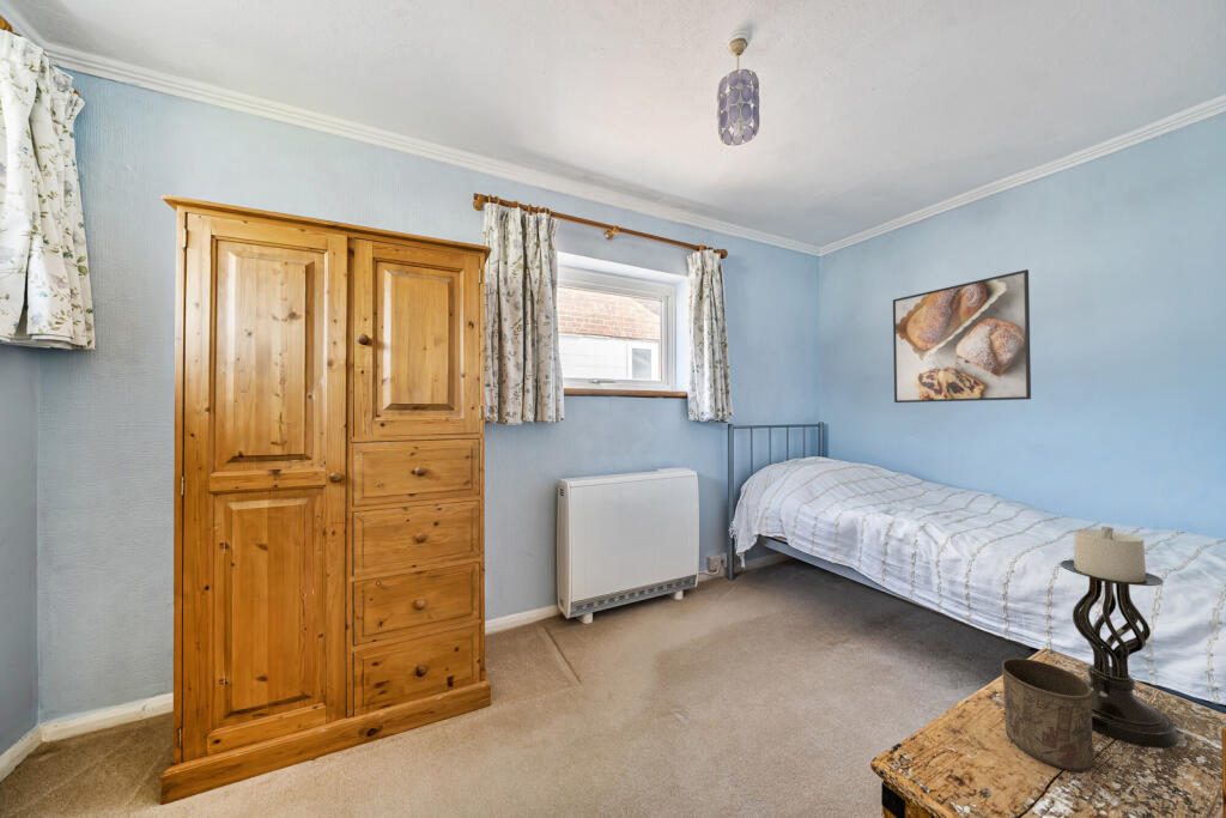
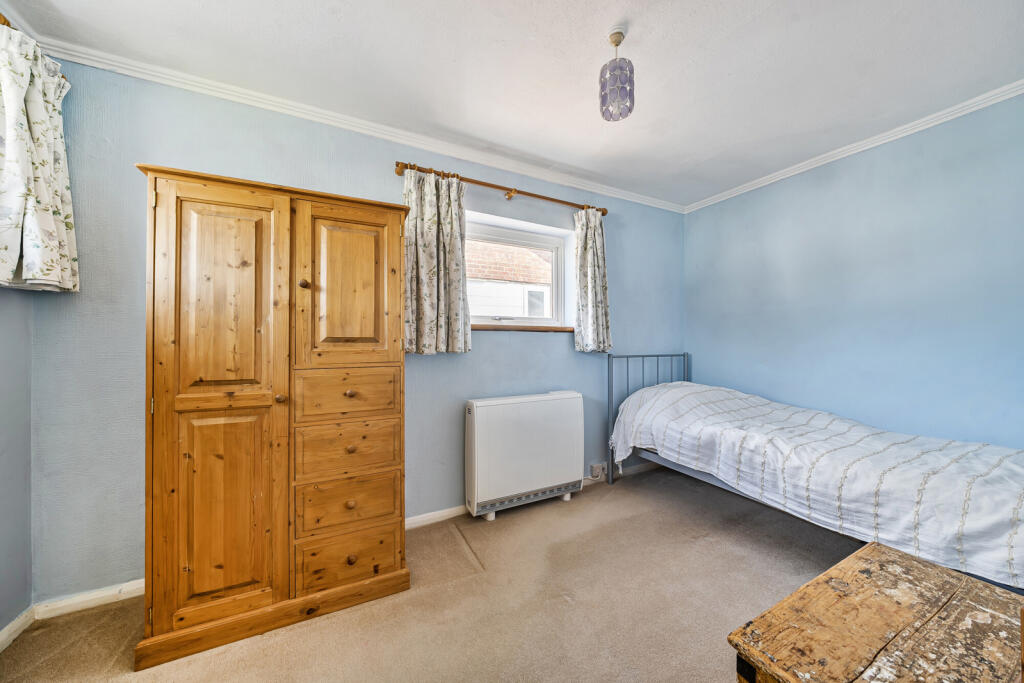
- cup [1001,658,1094,772]
- candle holder [1058,526,1179,750]
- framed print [892,268,1032,404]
